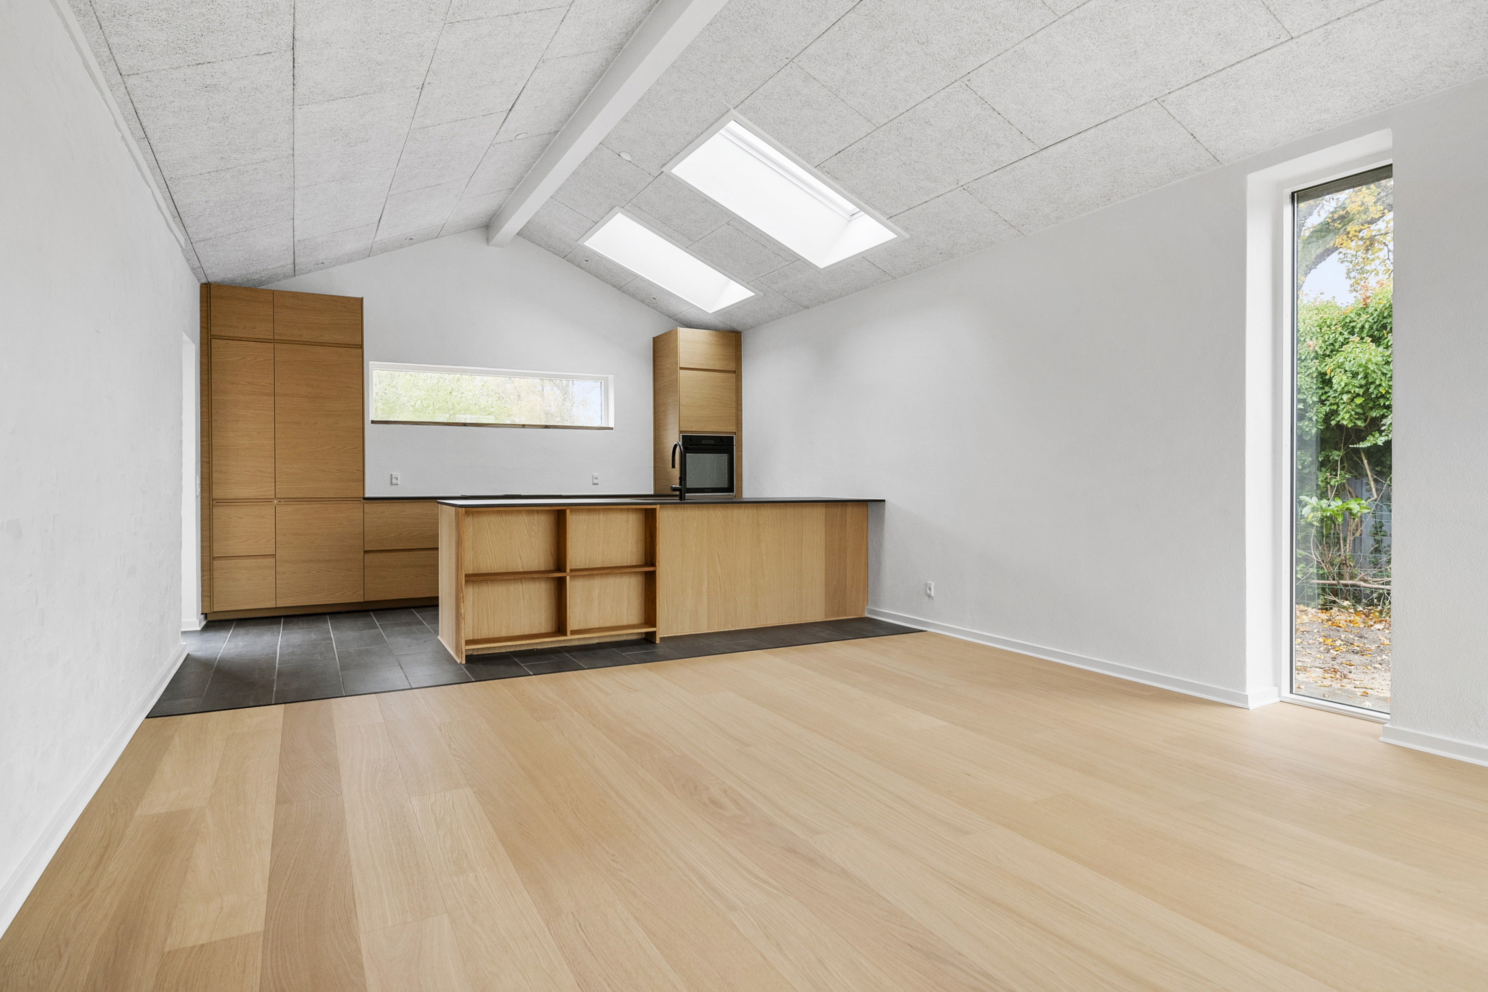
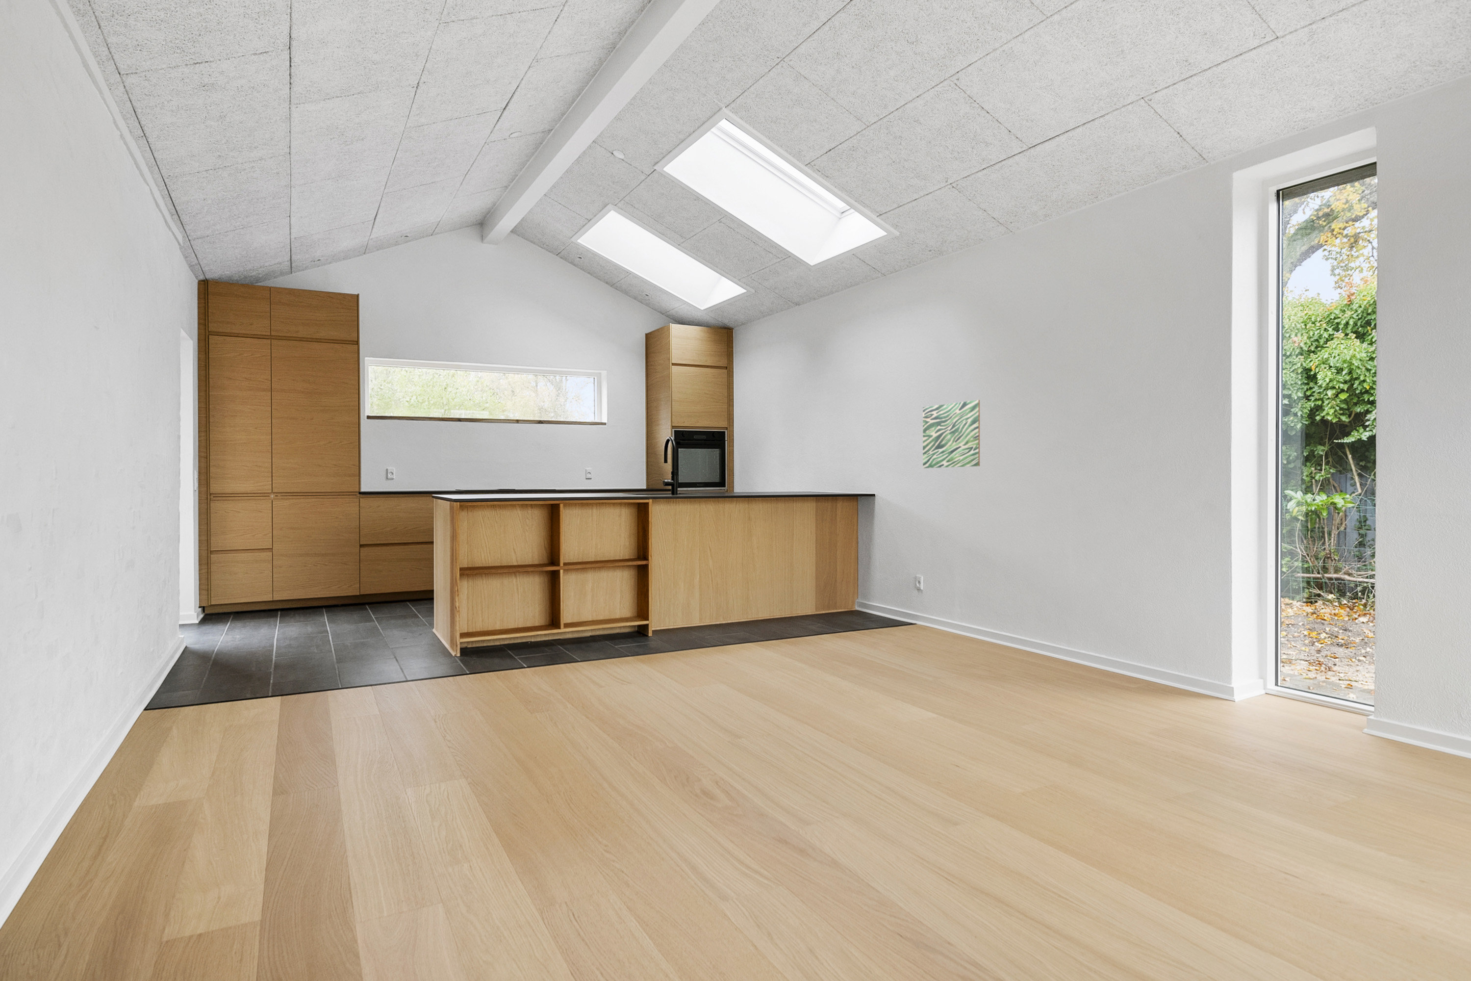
+ wall art [923,400,981,469]
